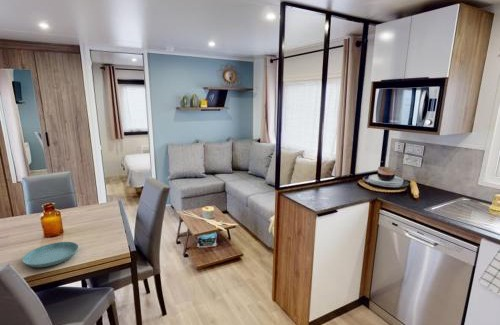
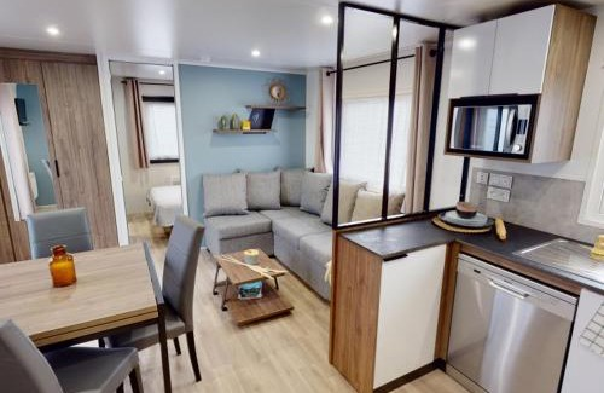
- saucer [21,241,79,268]
